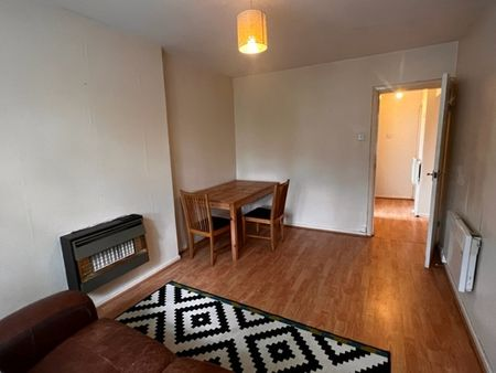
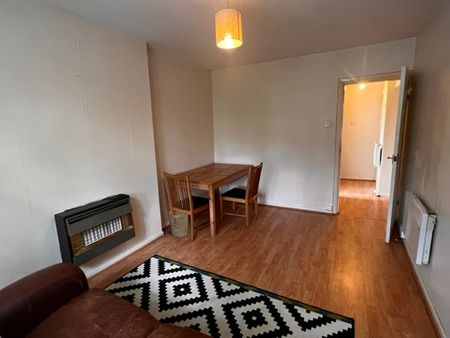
+ wastebasket [168,210,189,238]
